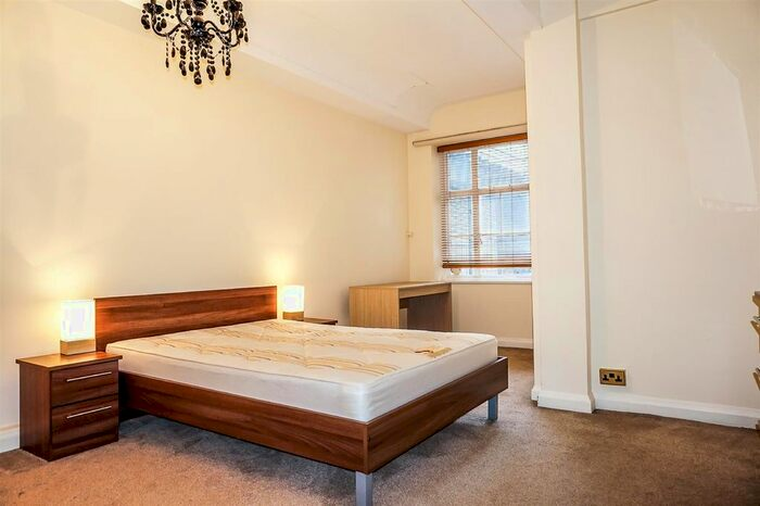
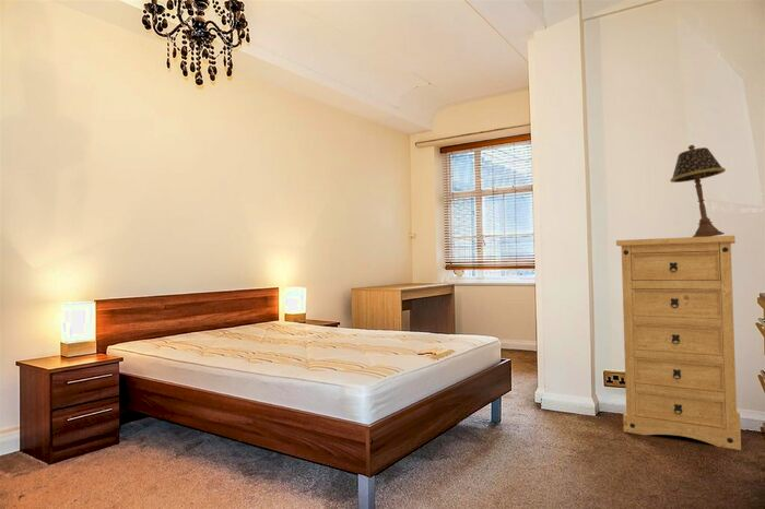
+ dresser [615,235,742,451]
+ table lamp [669,144,727,237]
